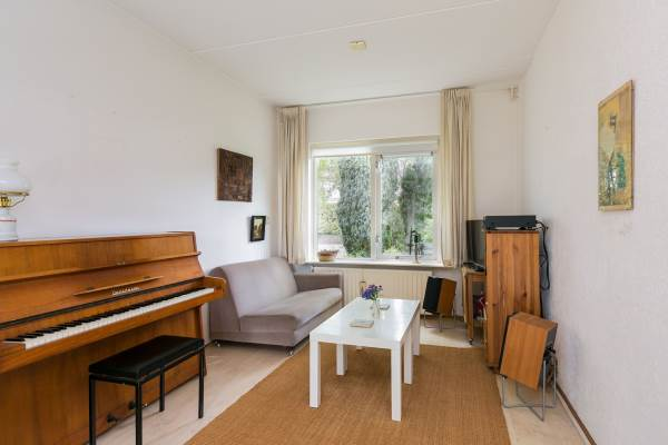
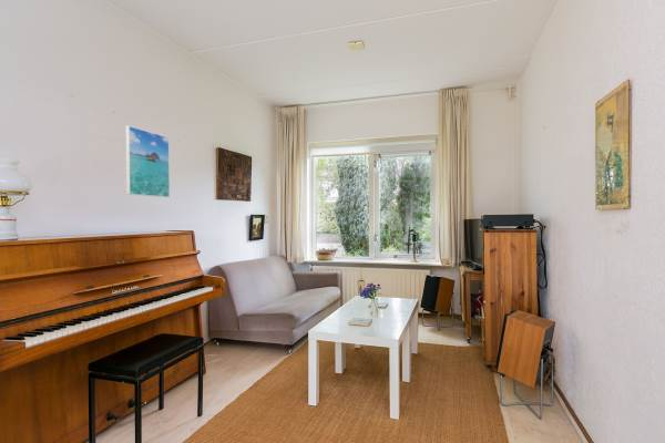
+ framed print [124,125,171,198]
